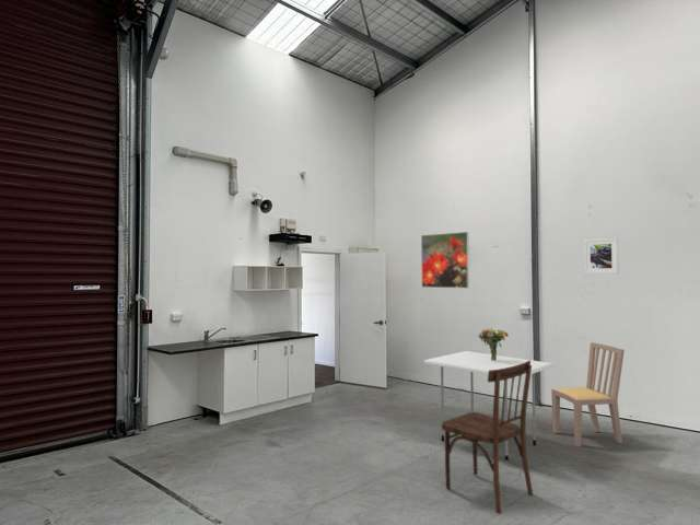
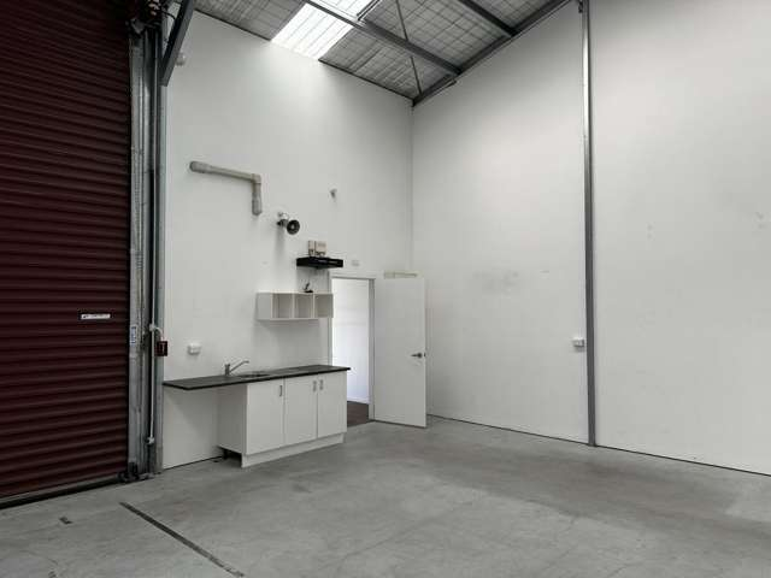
- dining chair [441,361,534,515]
- bouquet [477,326,510,361]
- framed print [420,231,470,290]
- dining chair [550,341,626,447]
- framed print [583,237,620,275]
- dining table [423,350,555,462]
